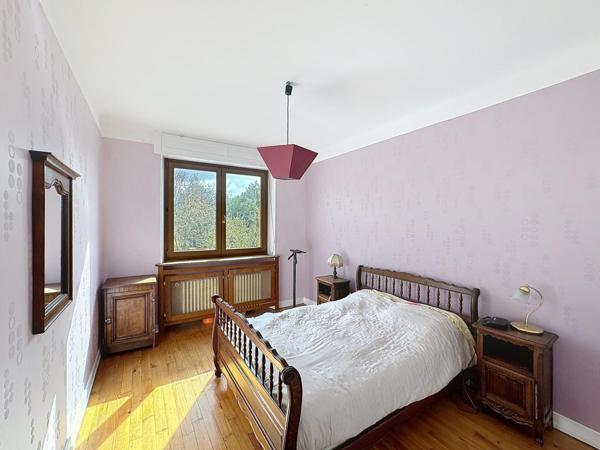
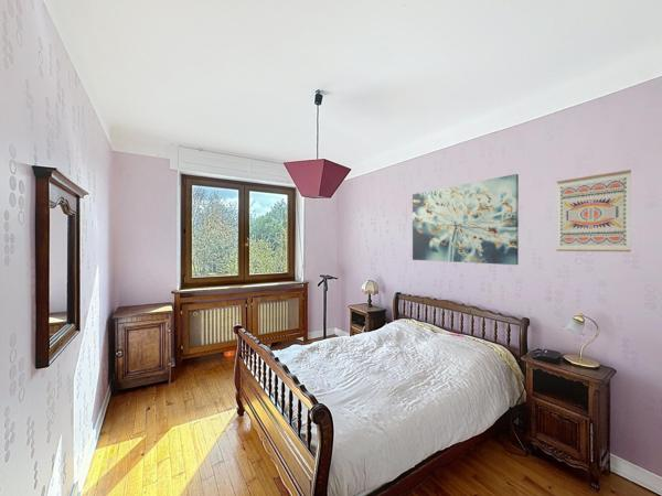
+ wall art [412,173,520,266]
+ wall art [555,169,632,252]
